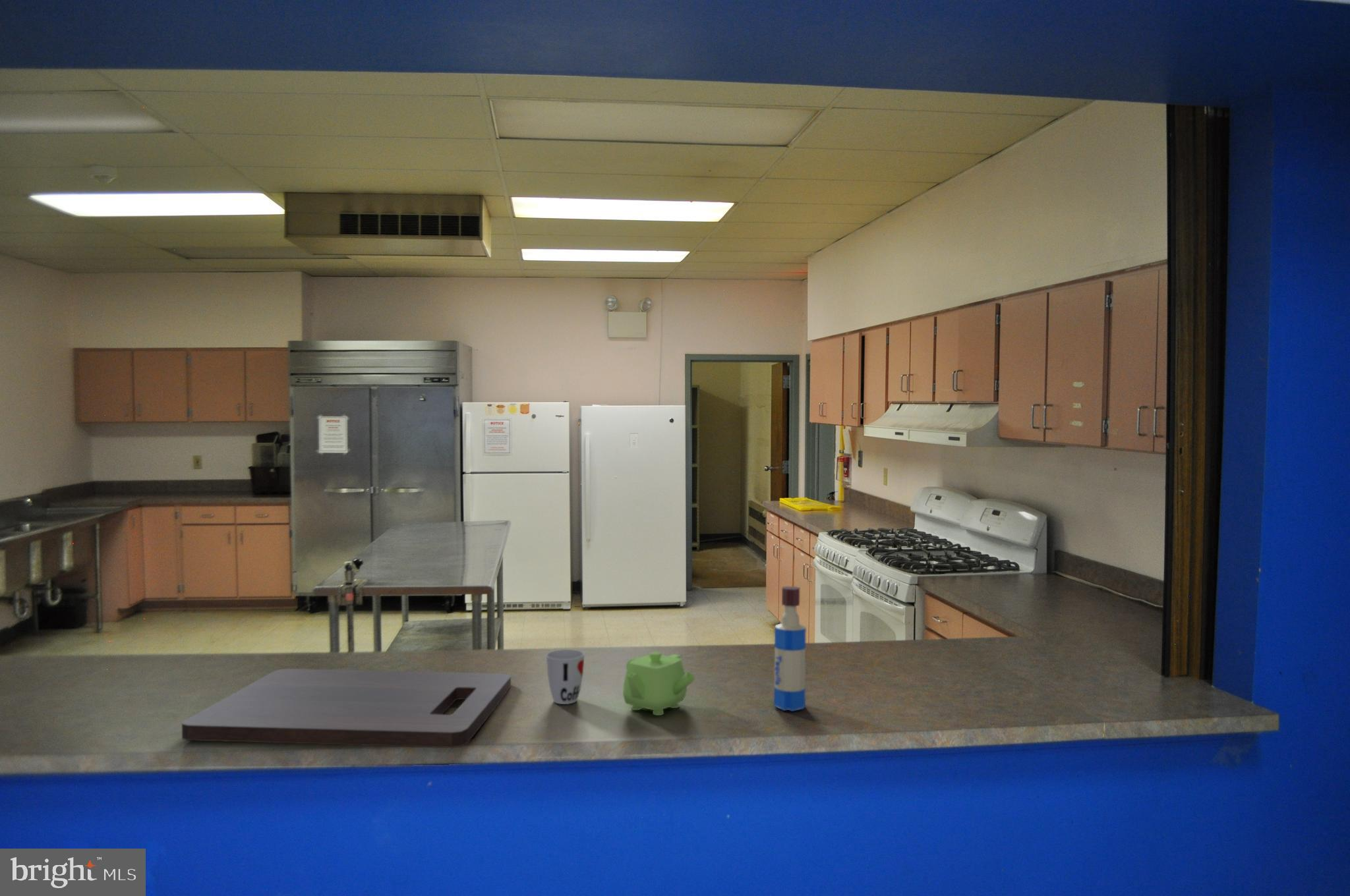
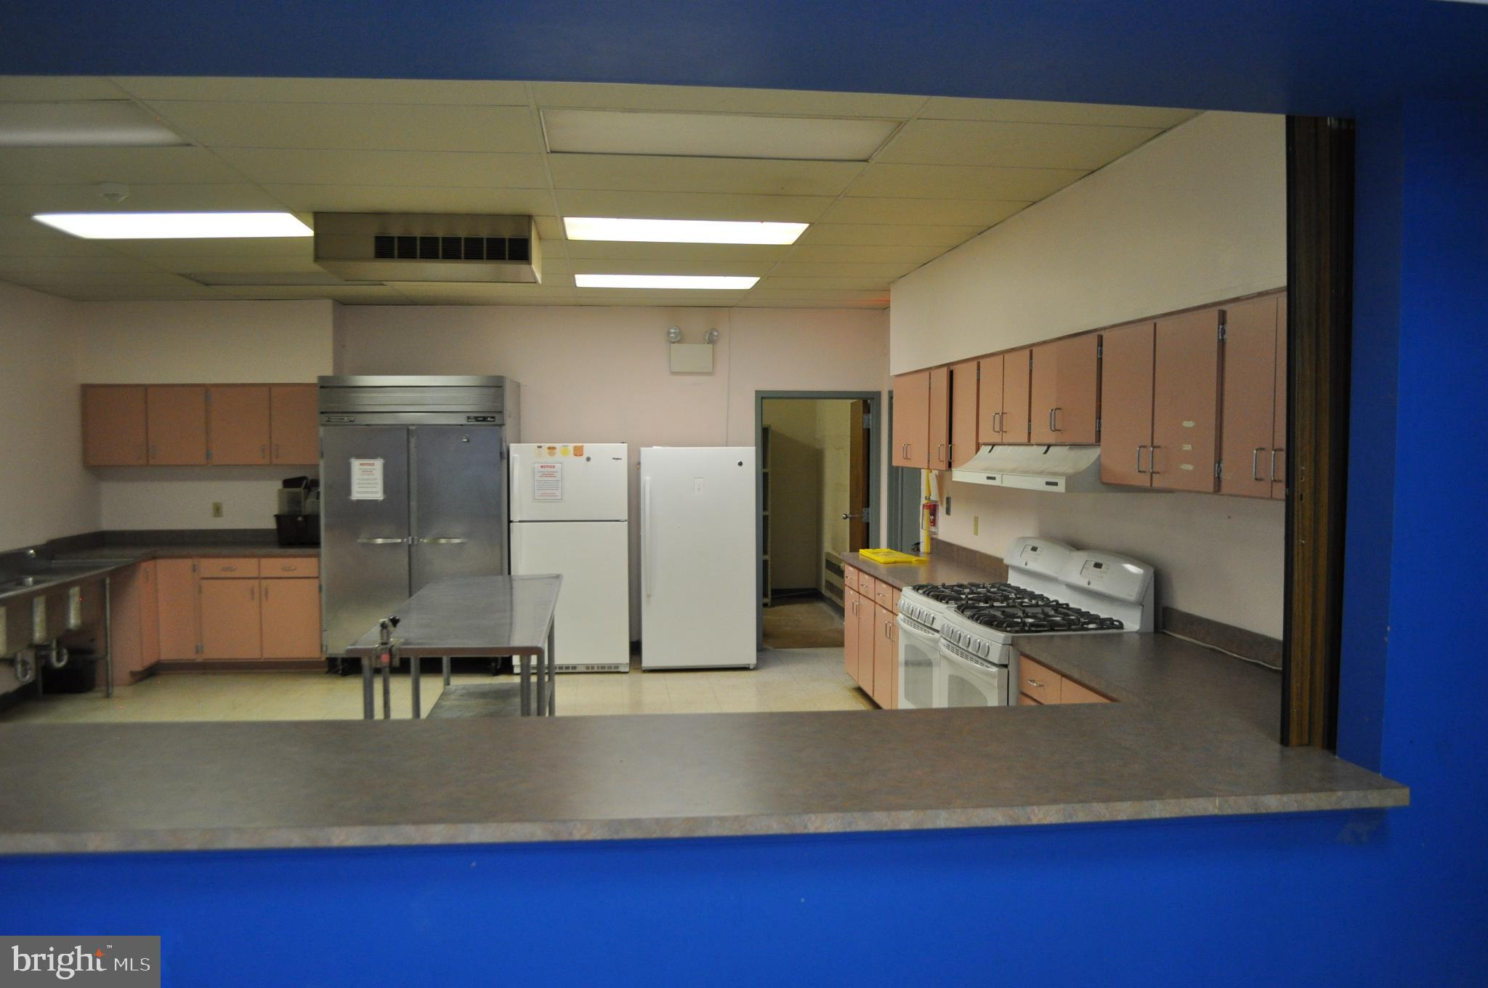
- cutting board [181,668,512,748]
- cup [546,649,585,705]
- teapot [622,652,695,716]
- tequila bottle [773,586,807,712]
